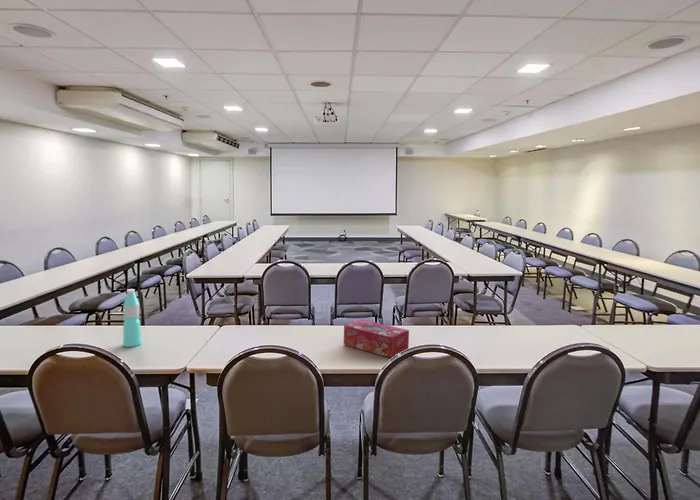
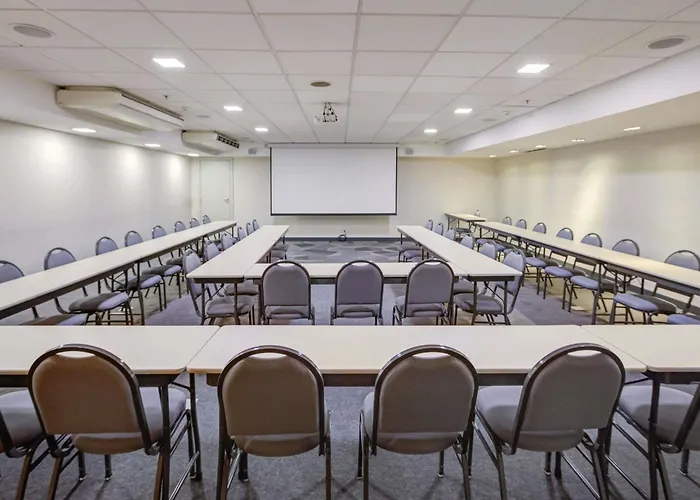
- tissue box [343,318,410,359]
- water bottle [122,288,143,348]
